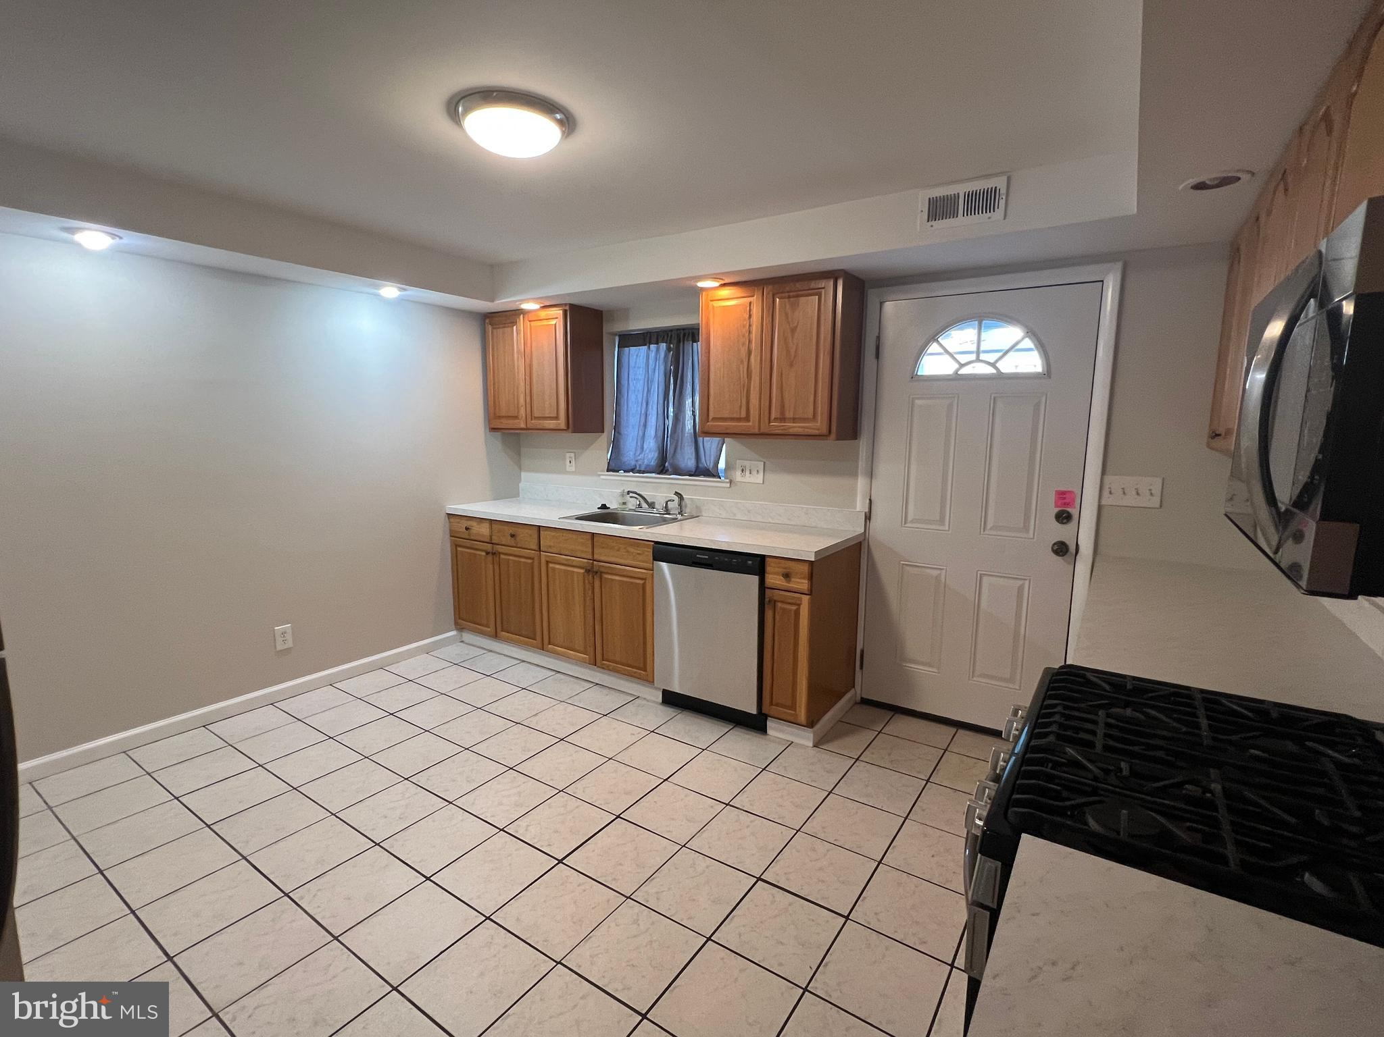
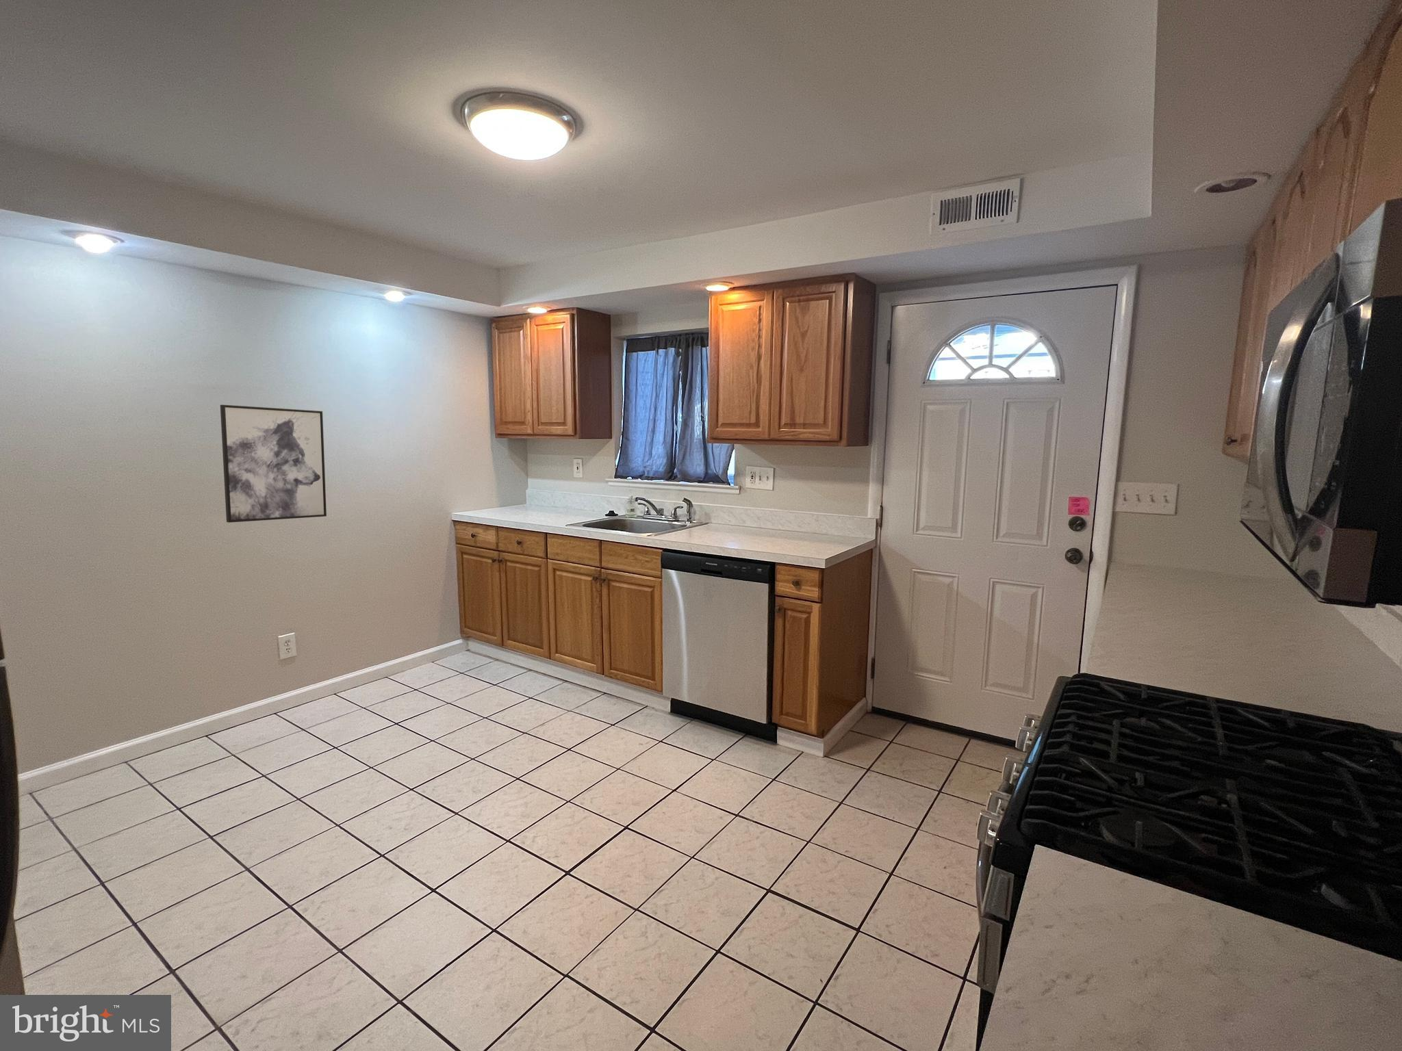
+ wall art [220,404,327,523]
